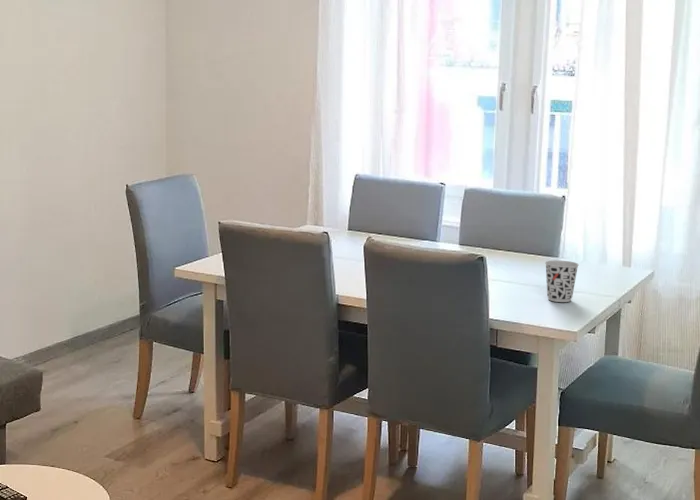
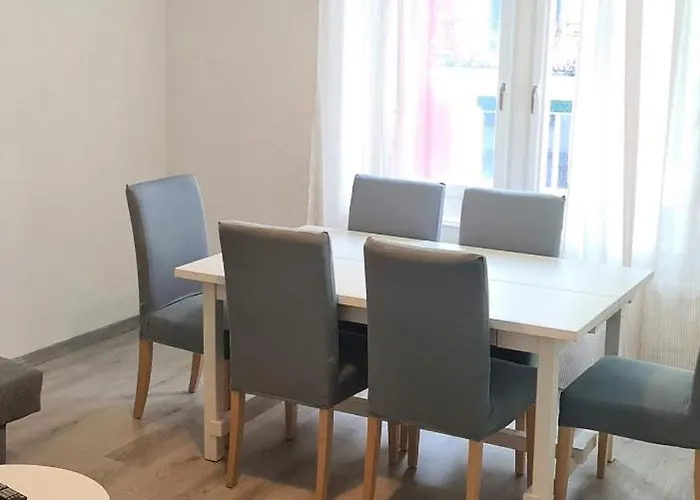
- cup [544,259,580,303]
